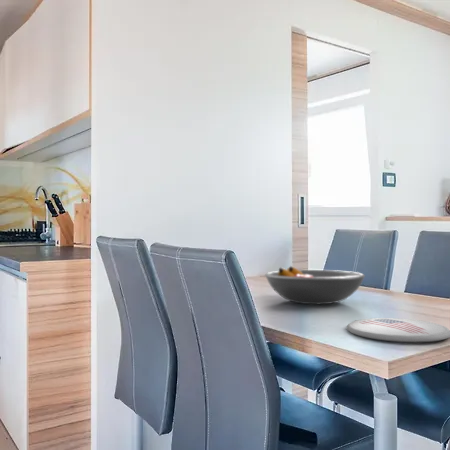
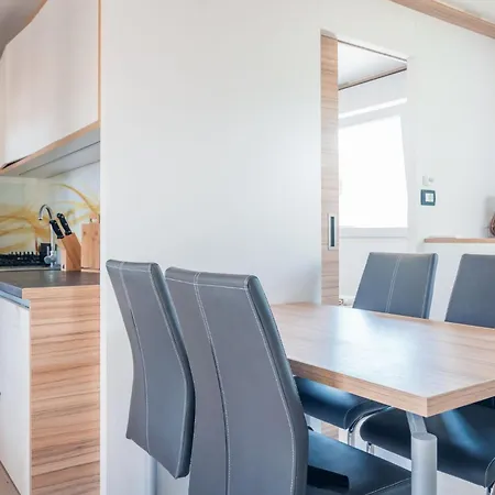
- fruit bowl [264,265,366,305]
- plate [346,317,450,343]
